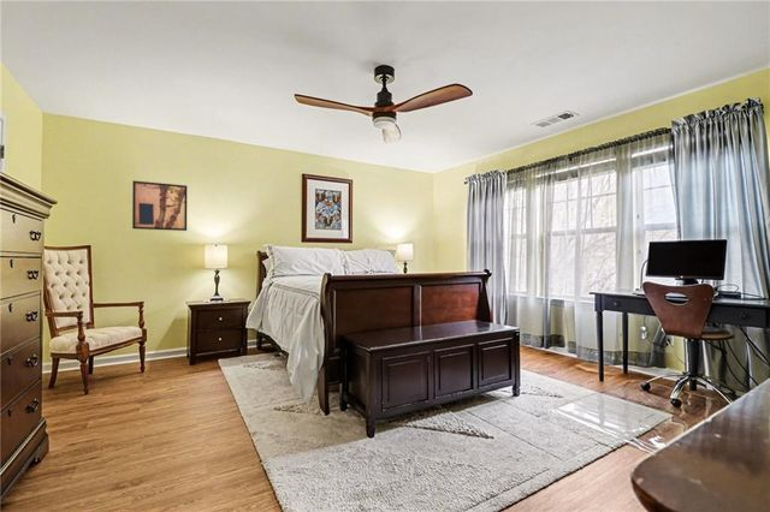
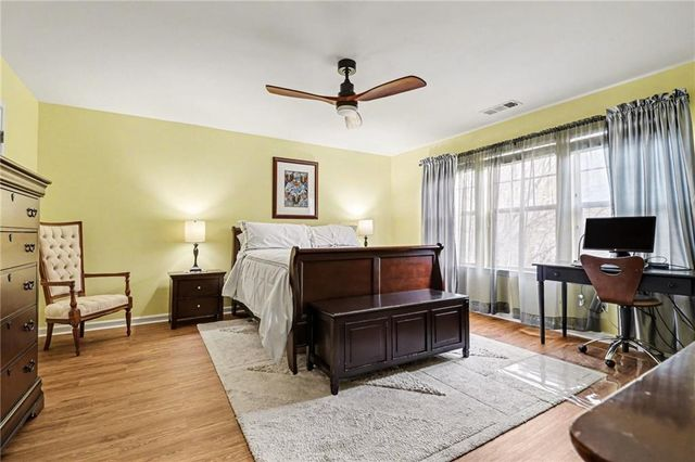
- wall art [131,179,188,232]
